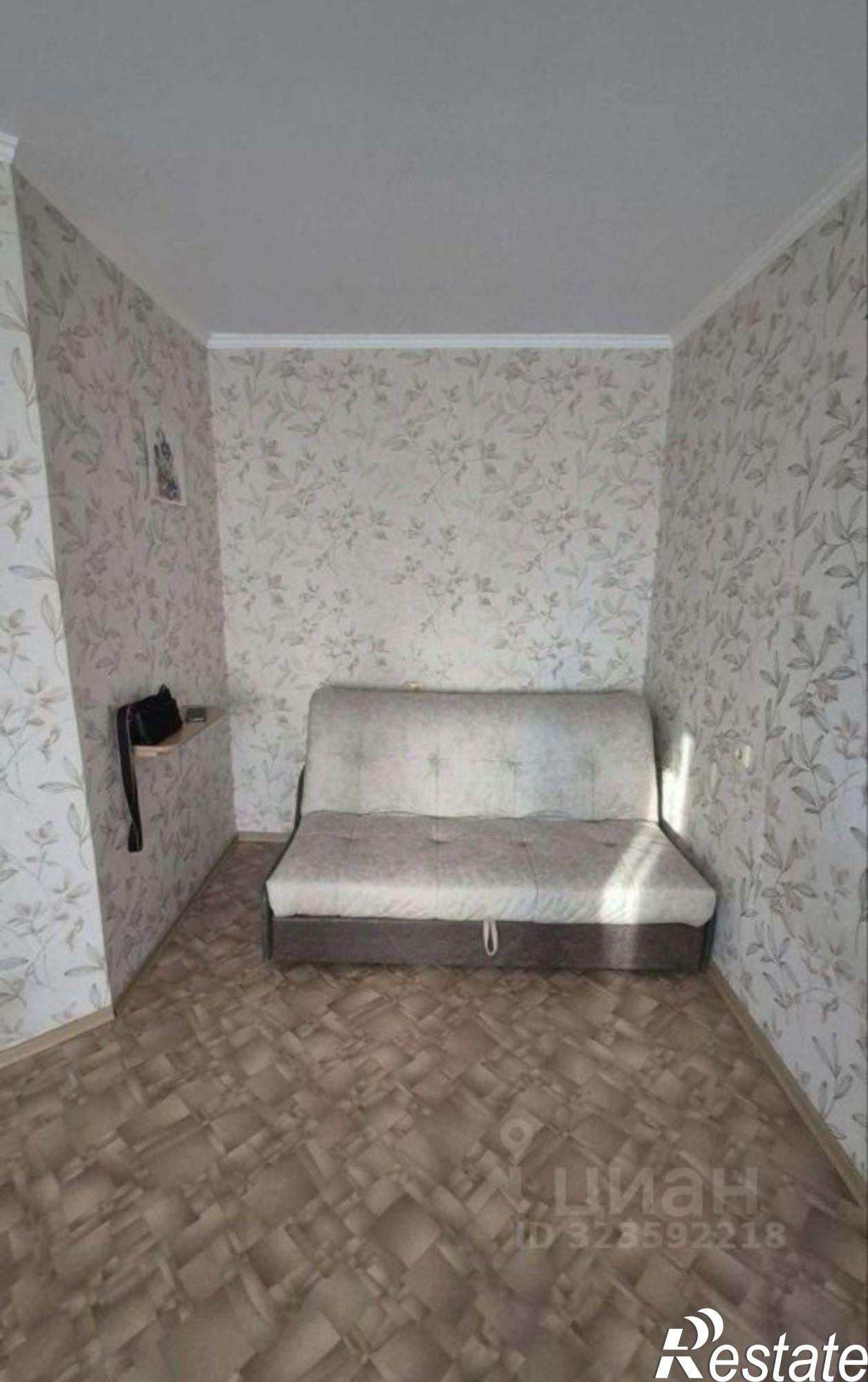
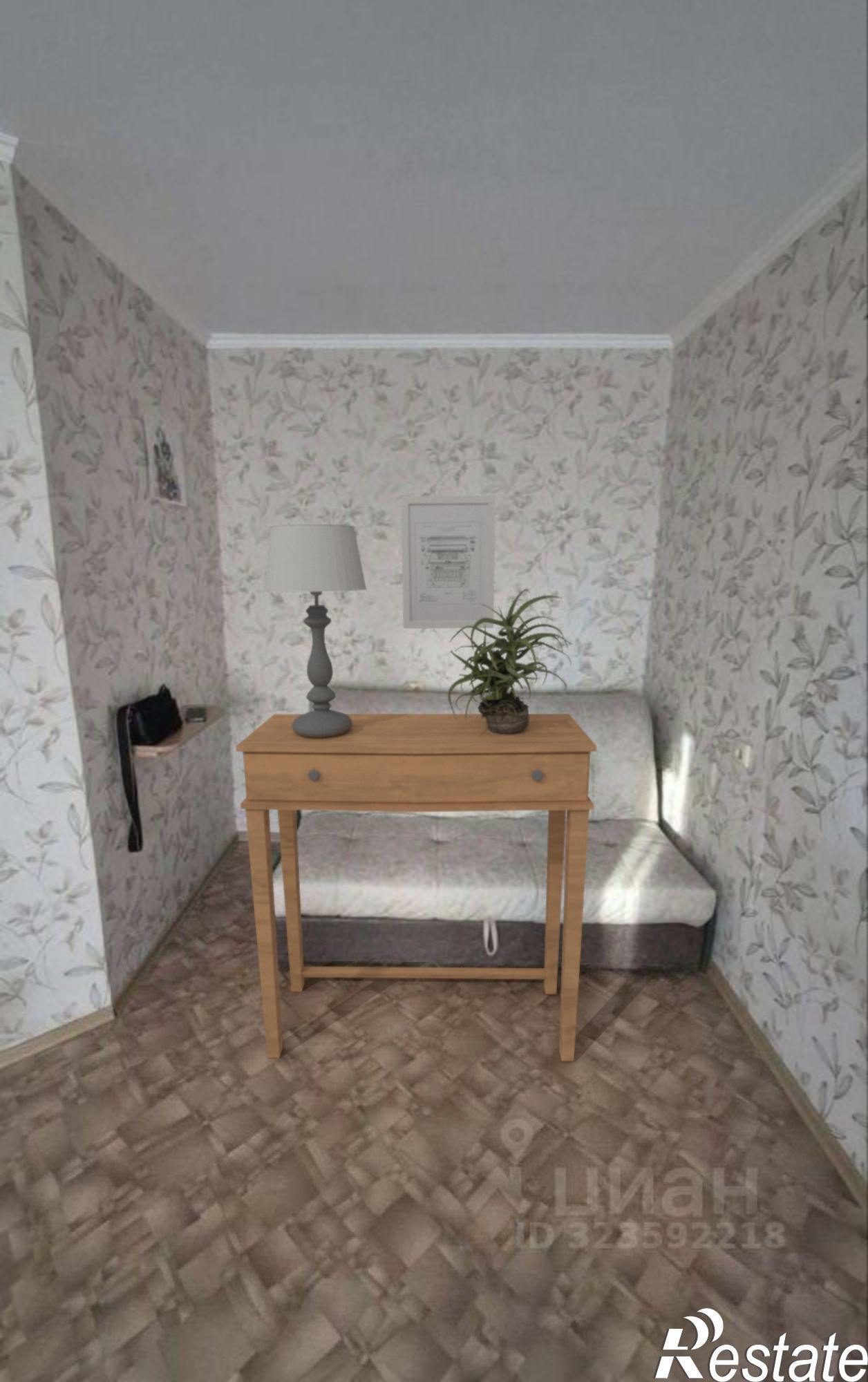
+ table lamp [263,523,368,738]
+ side table [235,713,598,1062]
+ potted plant [447,589,573,733]
+ wall art [400,495,496,630]
